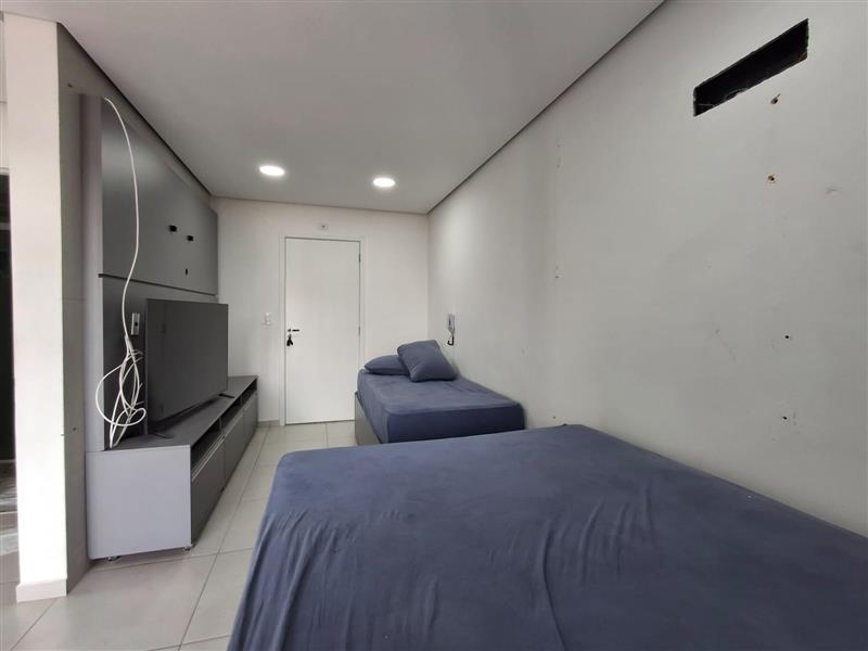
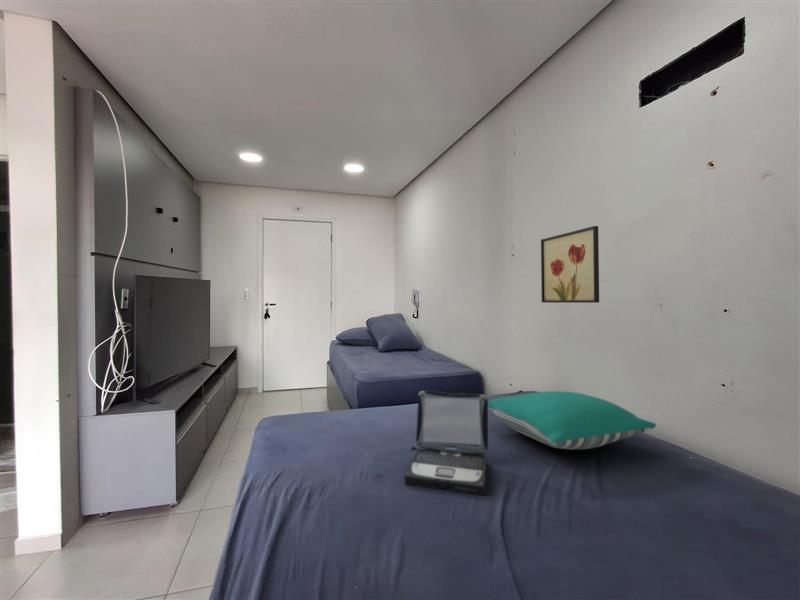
+ pillow [488,390,657,451]
+ wall art [540,225,600,304]
+ laptop [403,390,489,496]
